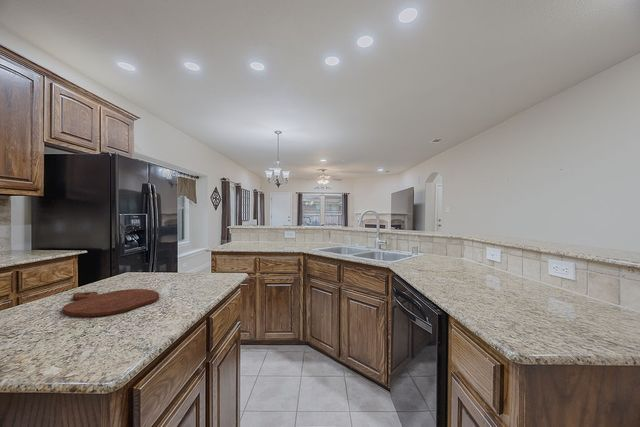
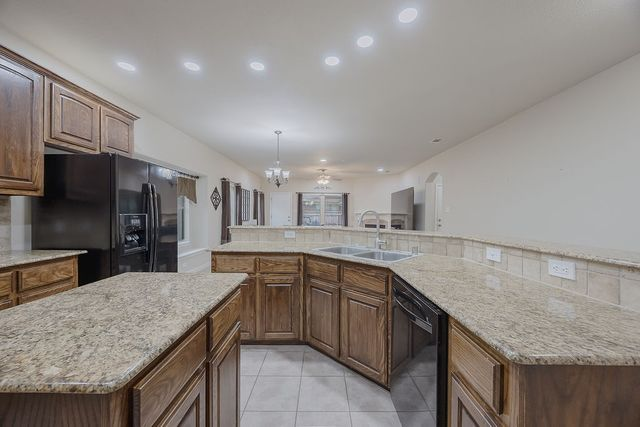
- cutting board [61,288,160,318]
